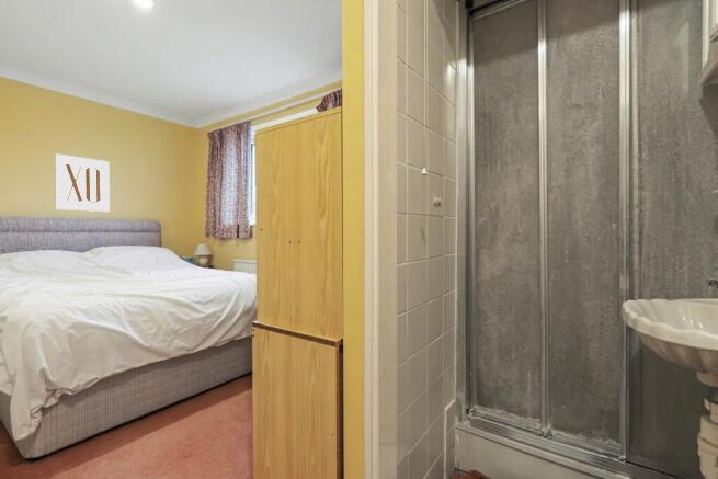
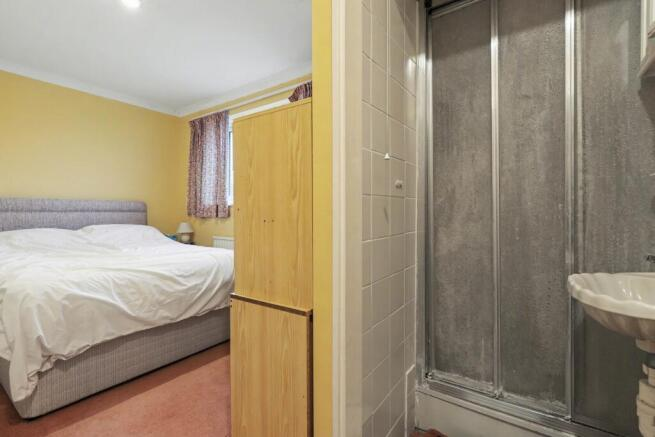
- wall art [54,152,111,213]
